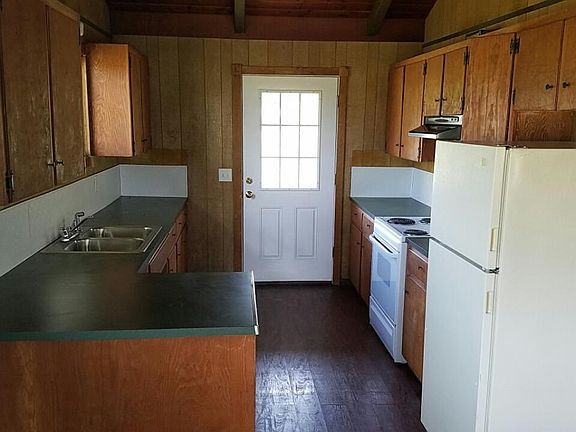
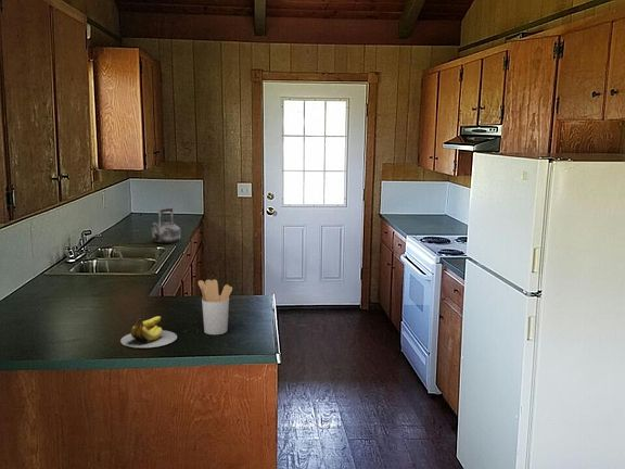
+ utensil holder [196,279,233,335]
+ kettle [151,206,181,244]
+ banana [119,315,178,348]
